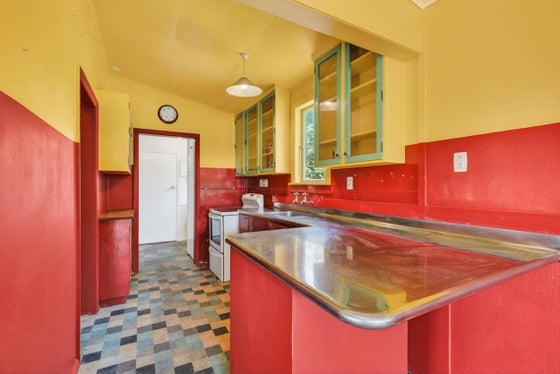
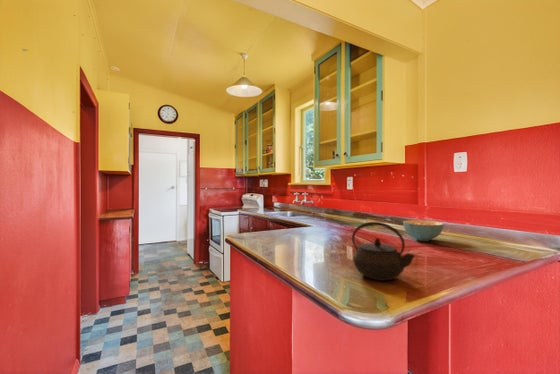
+ cereal bowl [402,219,445,242]
+ kettle [351,221,416,282]
